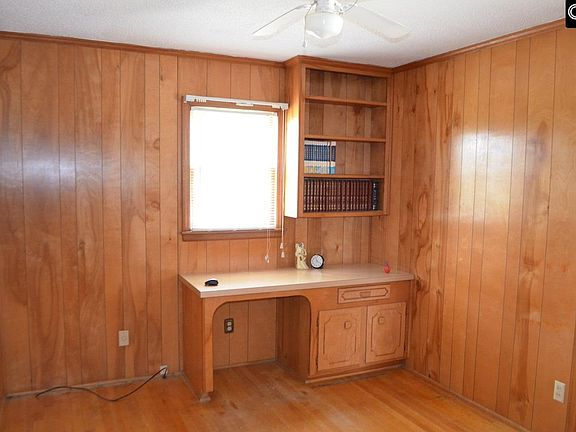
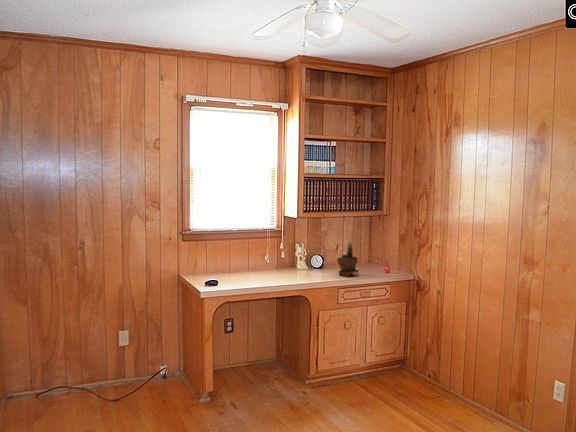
+ potted plant [336,241,359,277]
